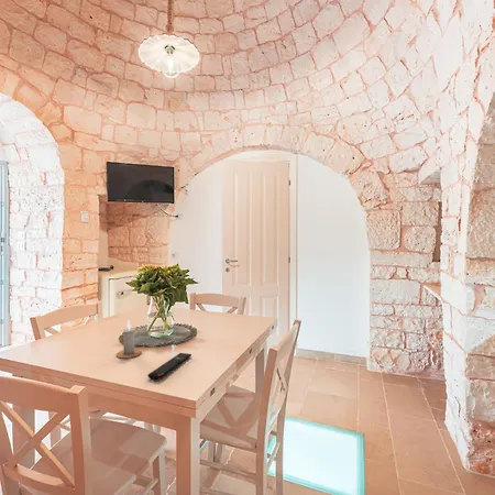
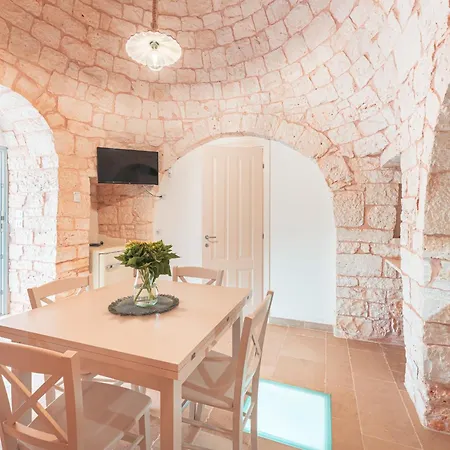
- candle [116,319,143,359]
- remote control [146,352,193,382]
